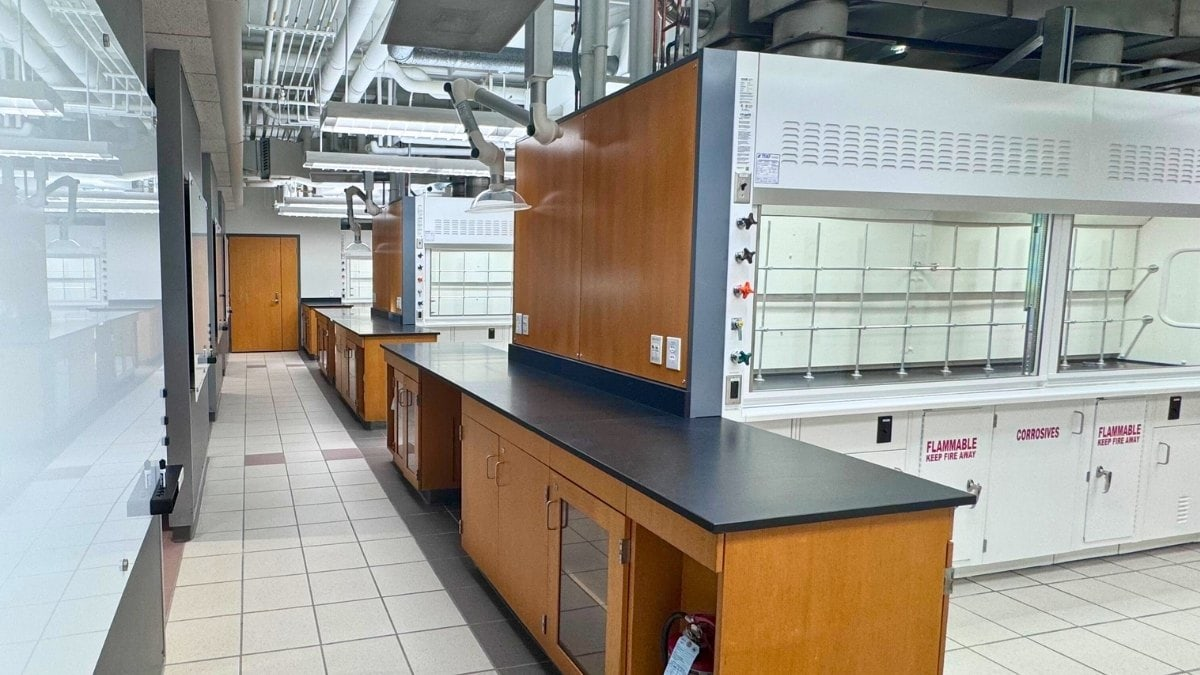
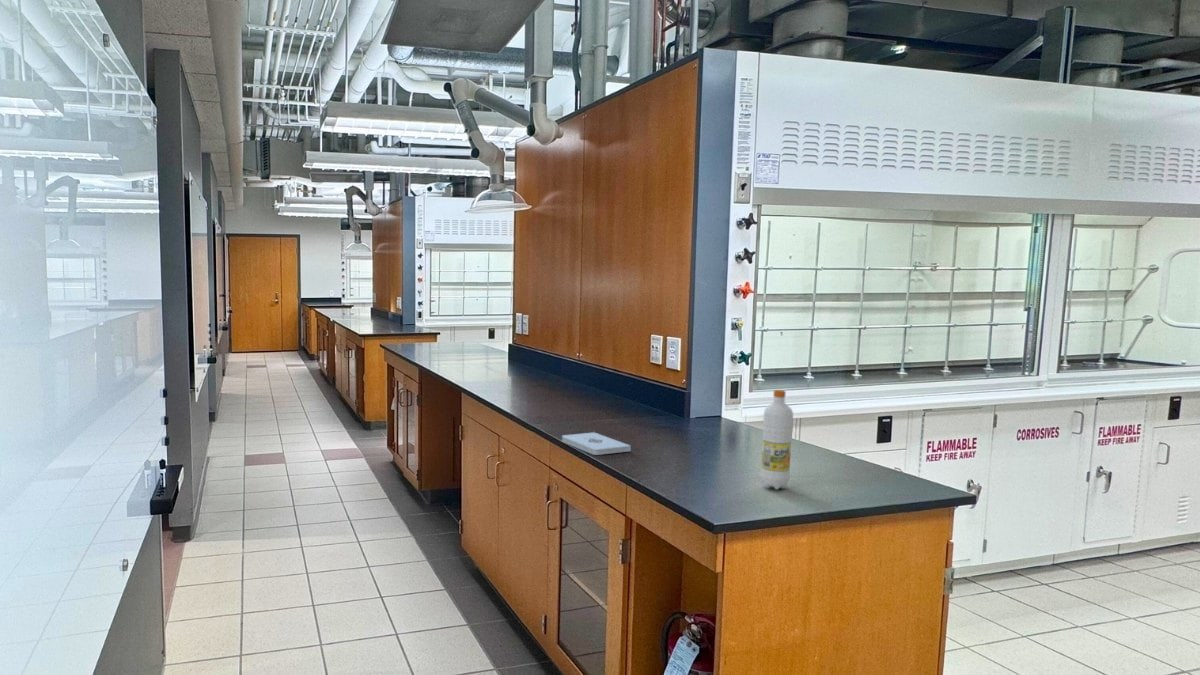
+ beverage bottle [760,389,794,491]
+ notepad [561,431,632,456]
